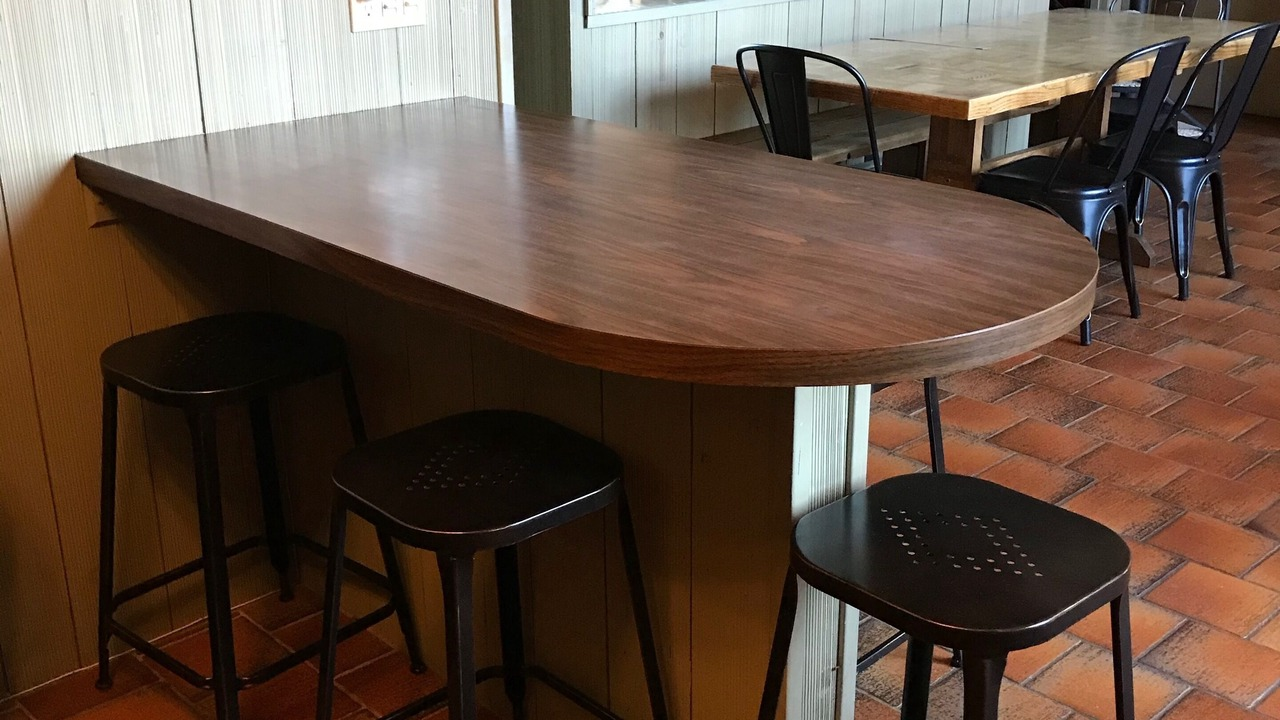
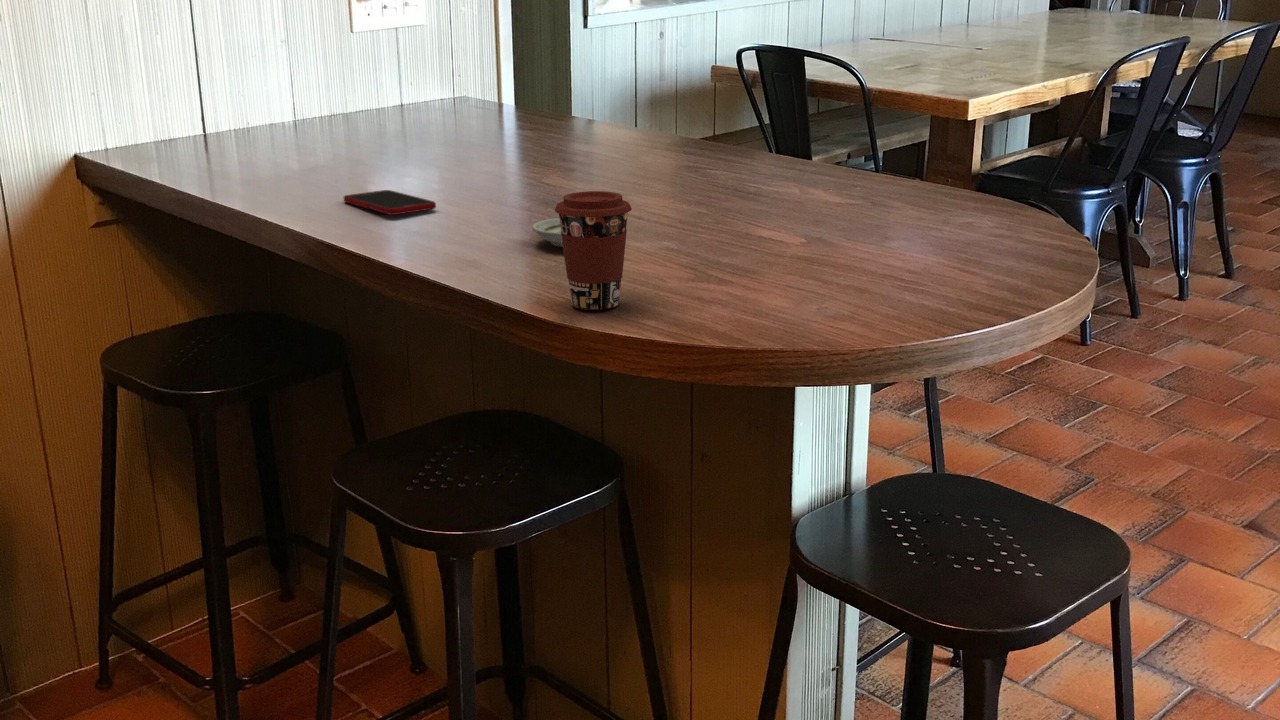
+ cell phone [343,189,437,216]
+ coffee cup [554,190,633,311]
+ saucer [531,217,563,248]
